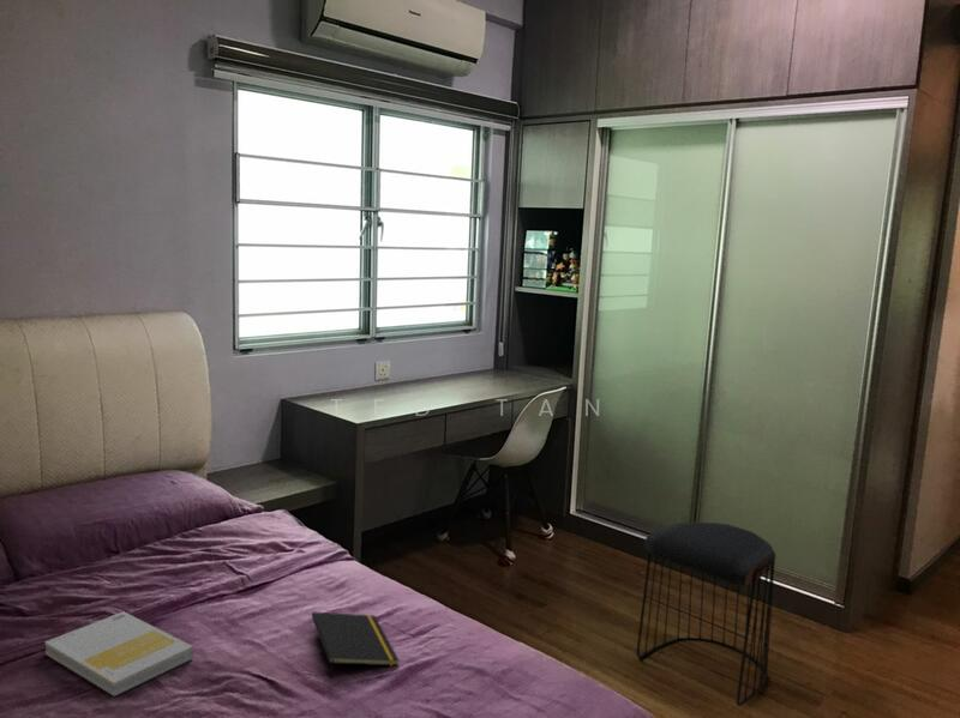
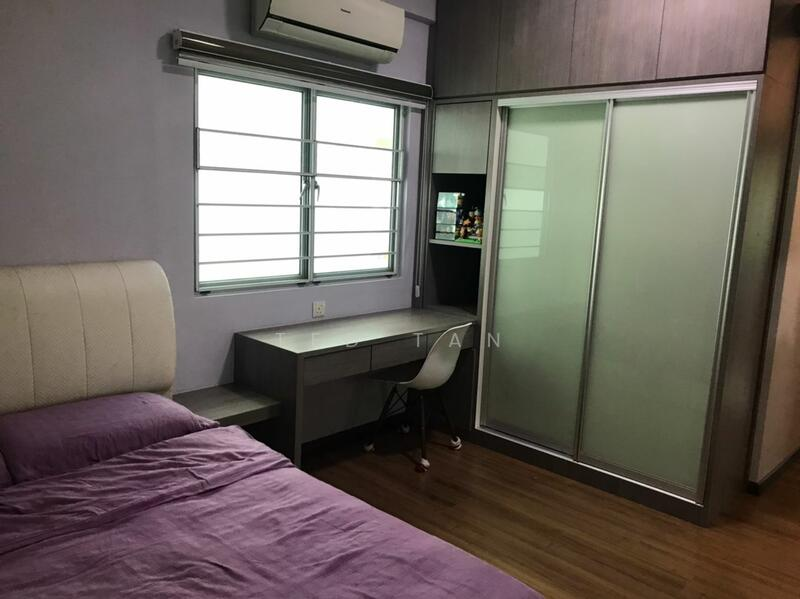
- stool [635,521,776,707]
- book [43,610,194,698]
- notepad [311,610,400,678]
